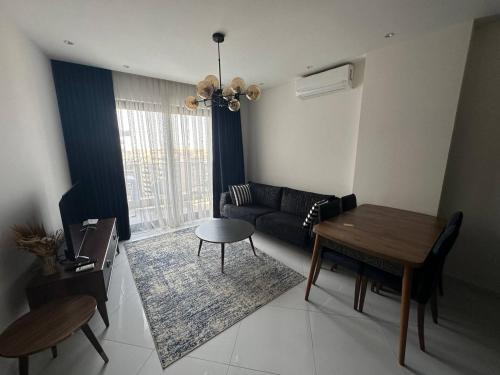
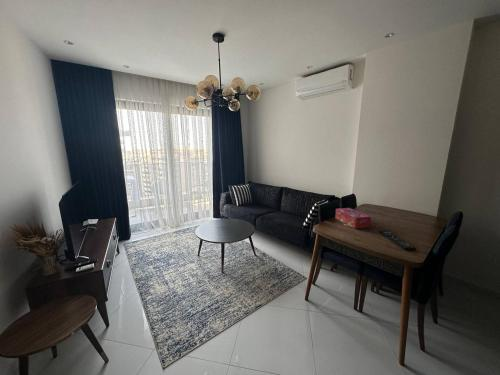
+ tissue box [334,207,372,229]
+ remote control [378,229,417,251]
